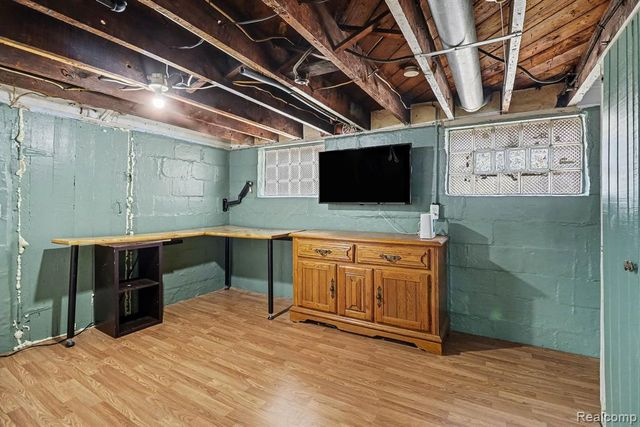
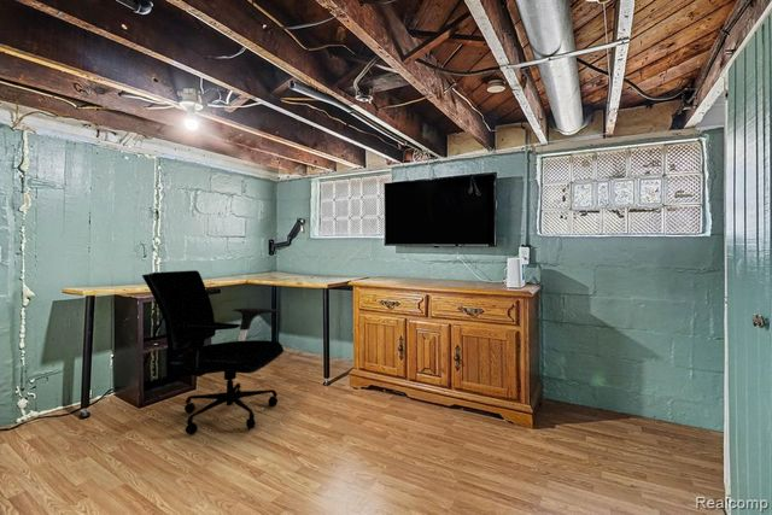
+ office chair [141,269,285,435]
